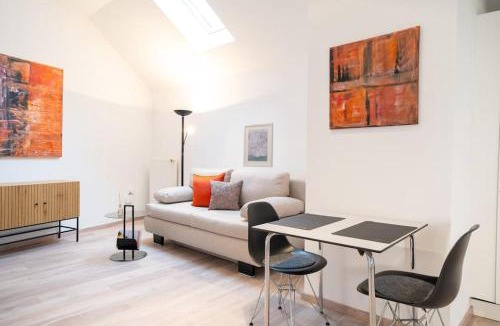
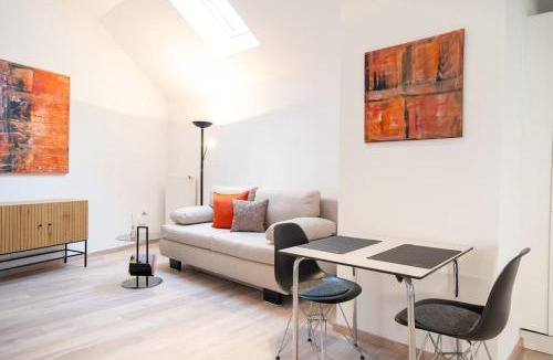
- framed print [242,122,274,168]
